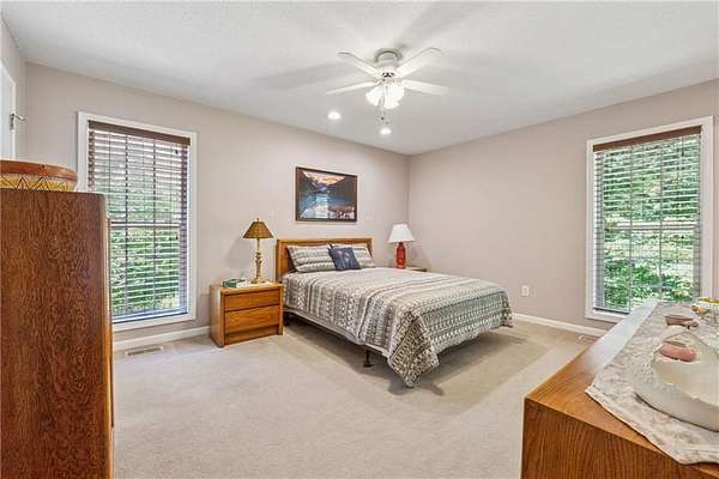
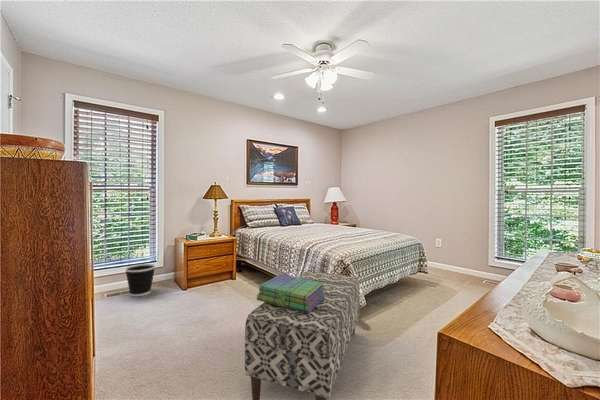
+ wastebasket [124,263,157,297]
+ stack of books [256,273,325,313]
+ bench [244,270,360,400]
